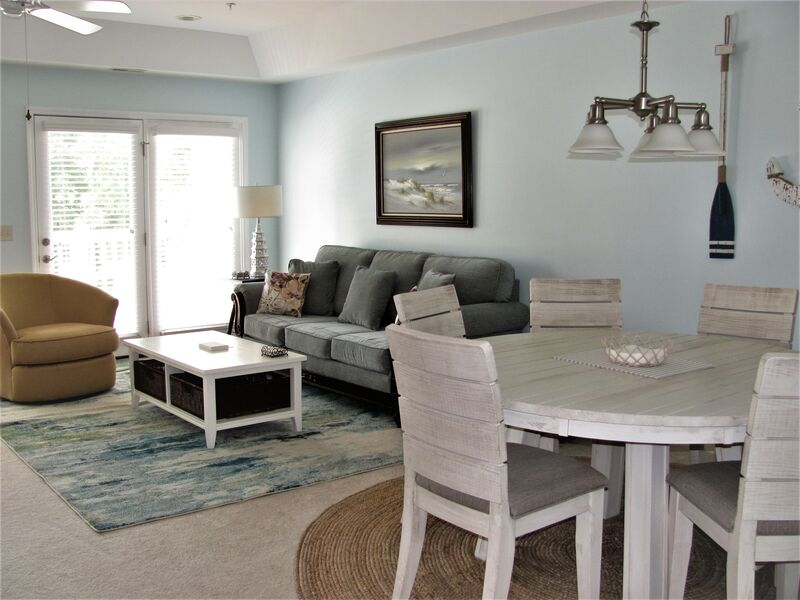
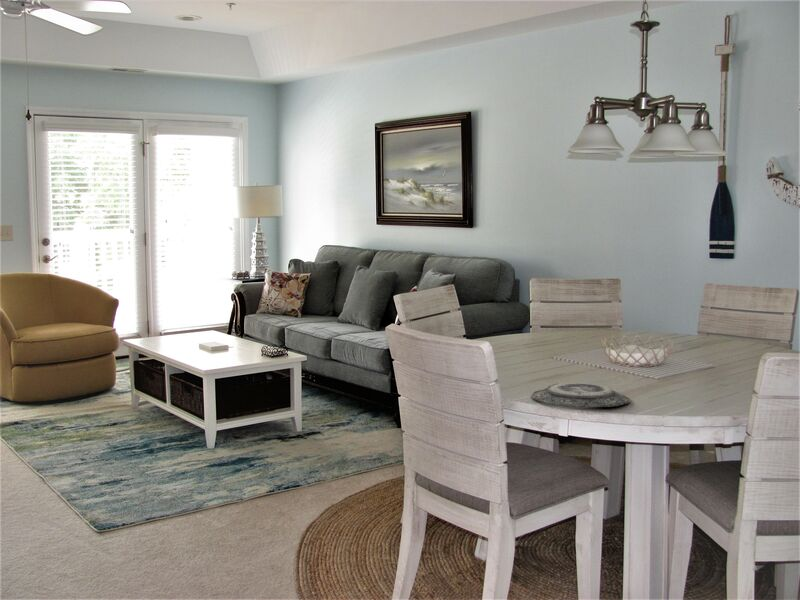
+ plate [531,381,631,409]
